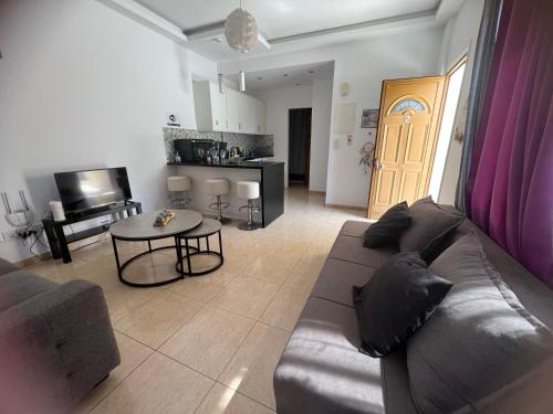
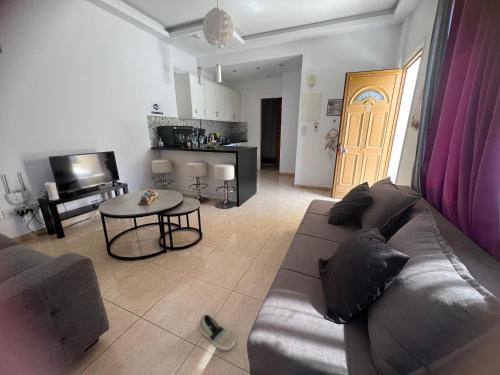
+ shoe [198,313,236,352]
